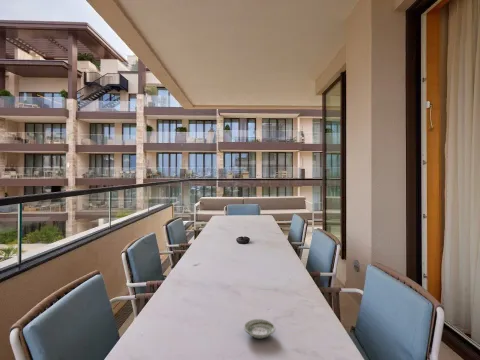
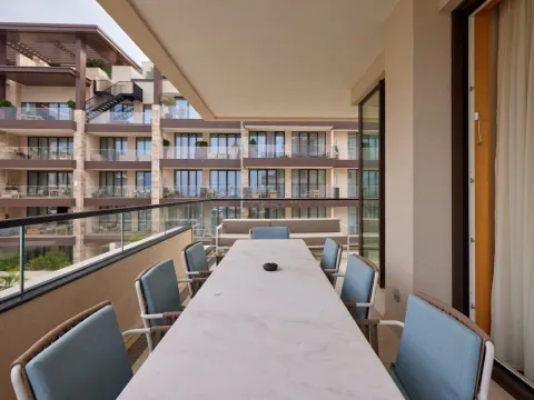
- saucer [243,318,276,339]
